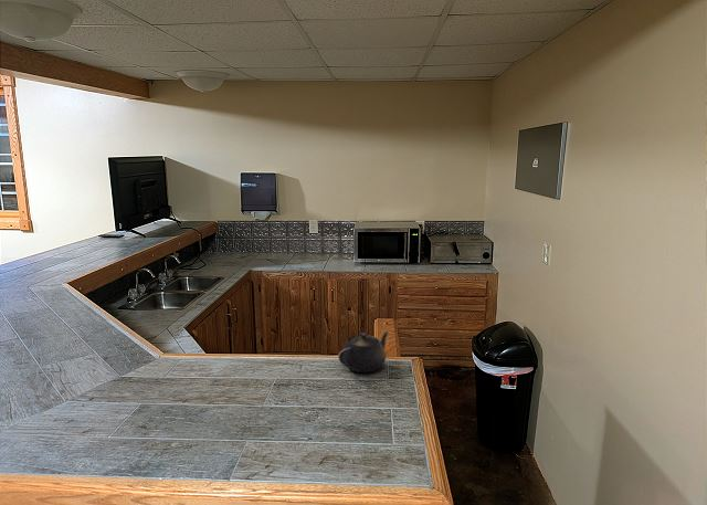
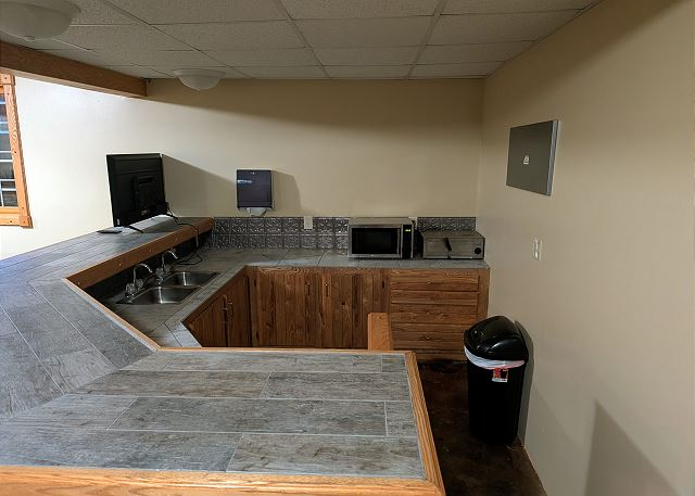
- teapot [337,330,390,374]
